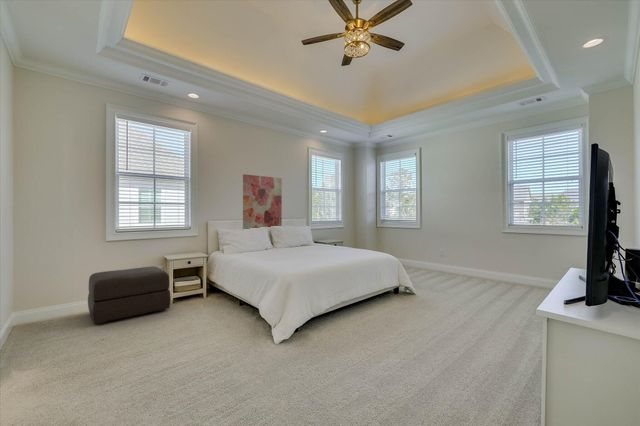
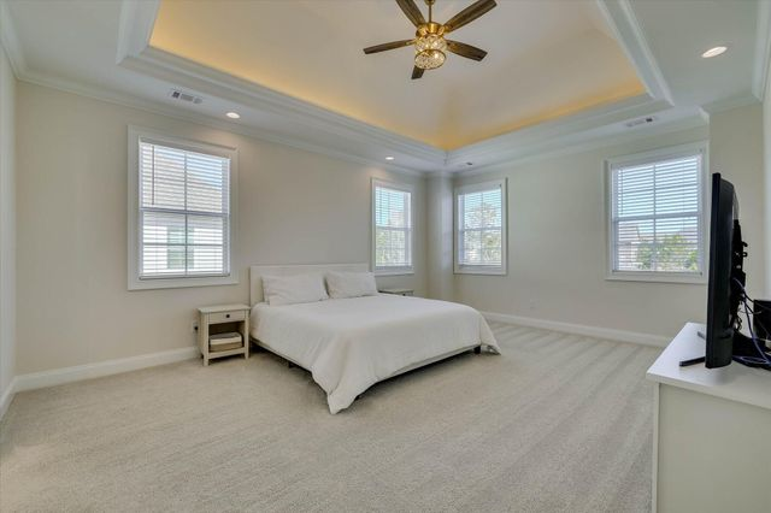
- ottoman [87,265,172,325]
- wall art [242,173,283,230]
